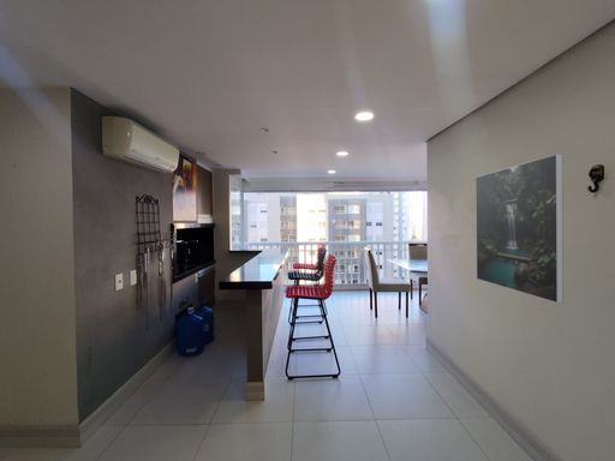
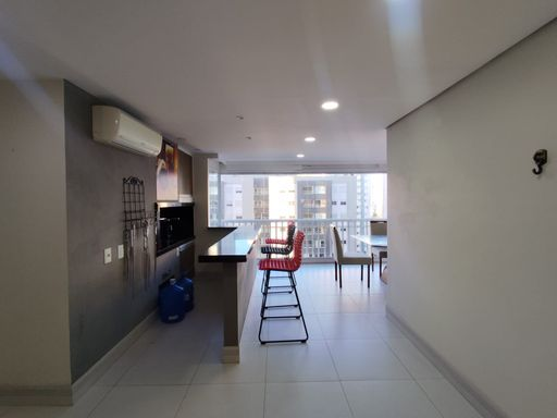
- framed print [474,152,565,305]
